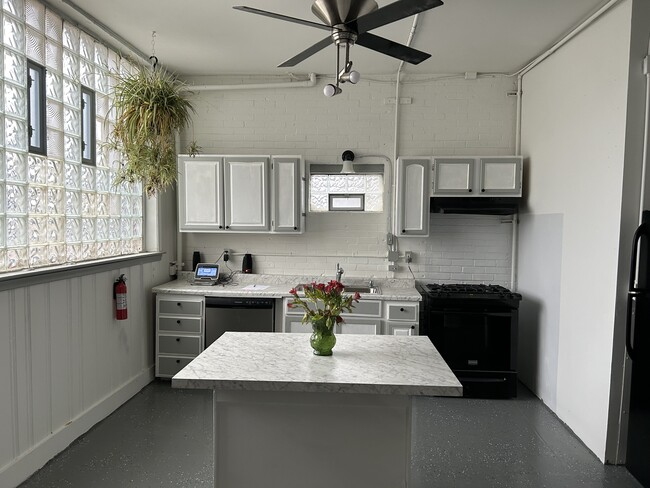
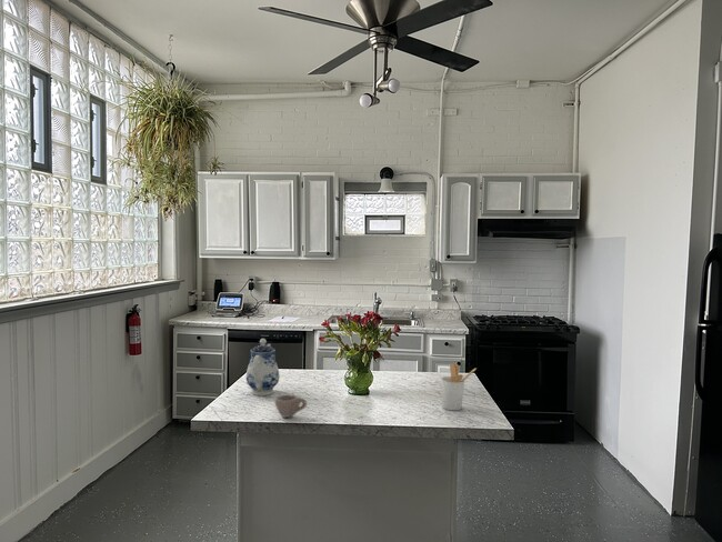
+ utensil holder [440,362,478,411]
+ teapot [245,338,280,397]
+ cup [273,394,308,419]
